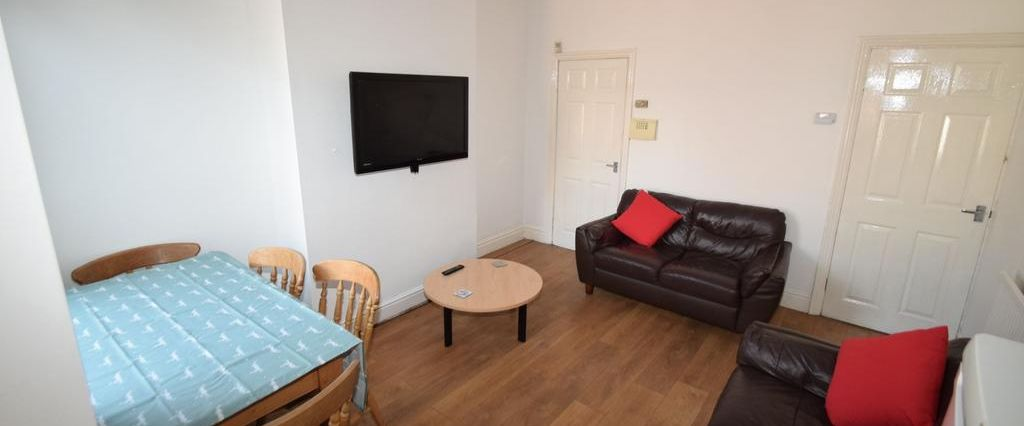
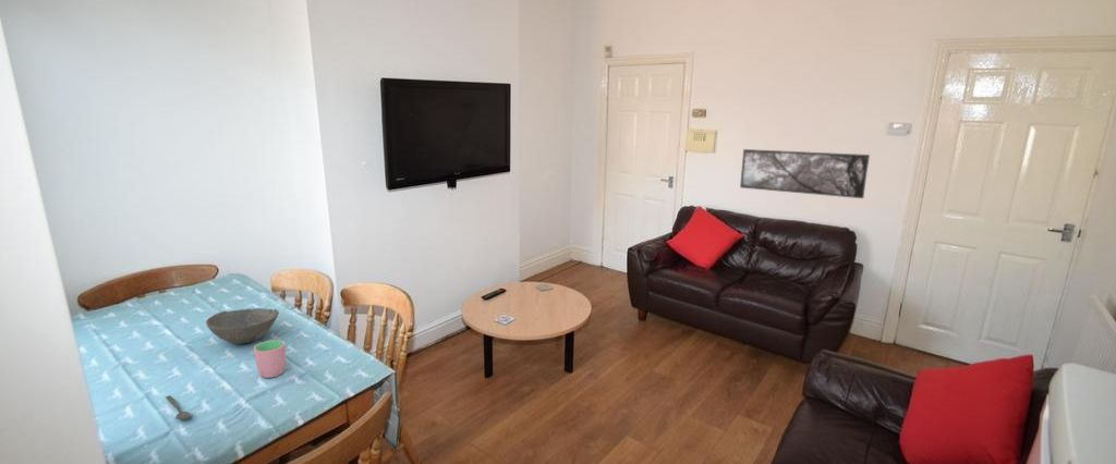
+ bowl [205,307,280,345]
+ cup [253,339,287,379]
+ spoon [165,394,192,420]
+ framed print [739,148,871,199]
